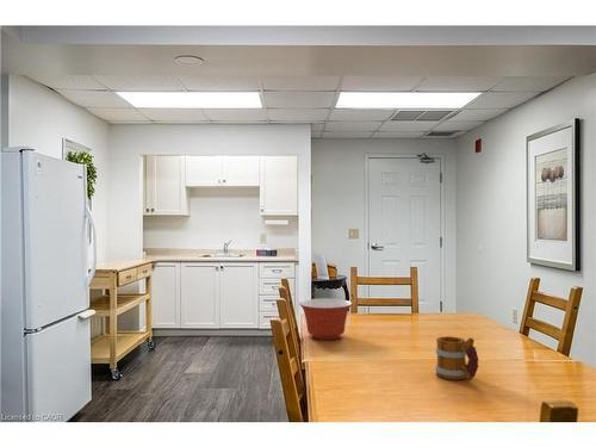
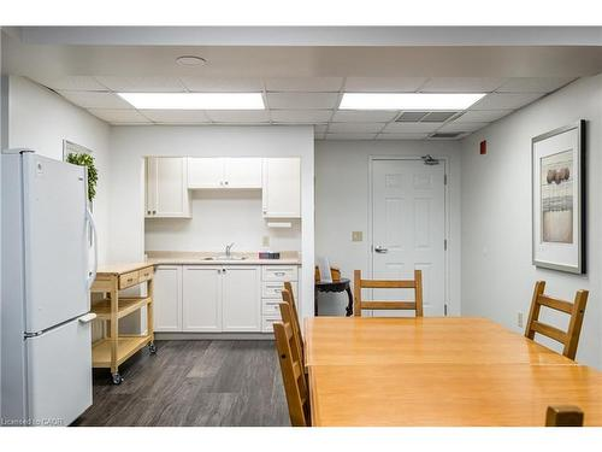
- mug [434,335,479,381]
- mixing bowl [298,298,353,341]
